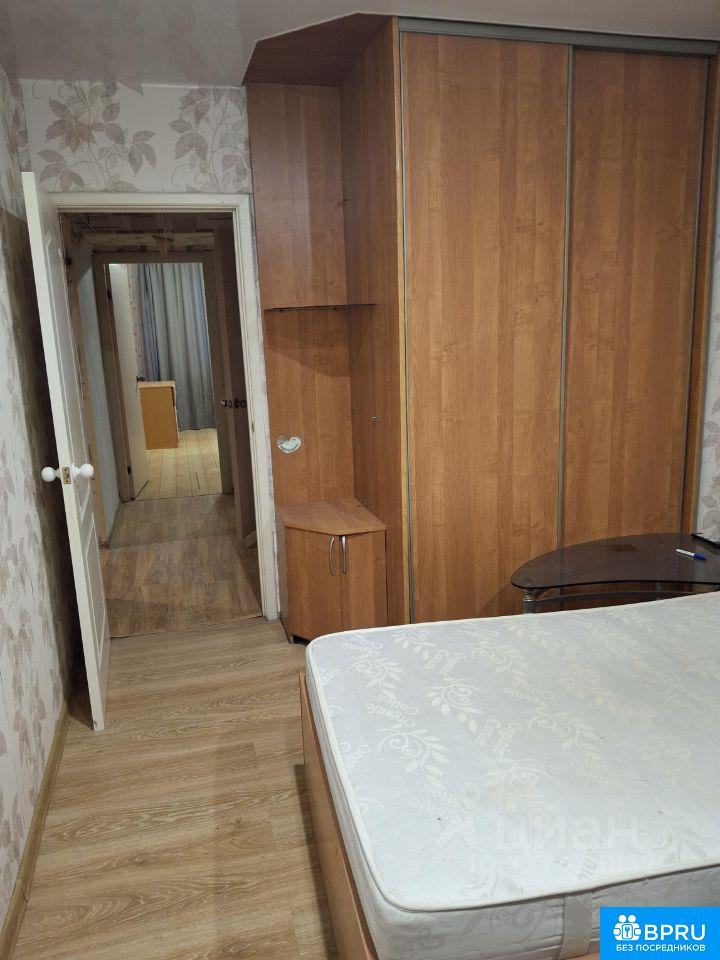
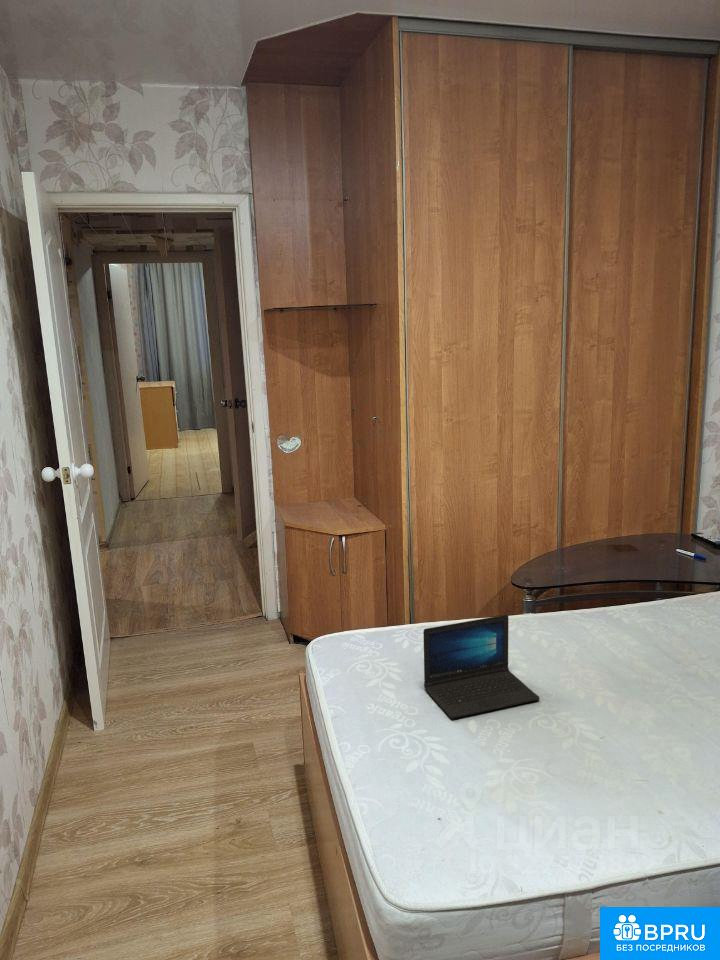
+ laptop [422,614,540,720]
